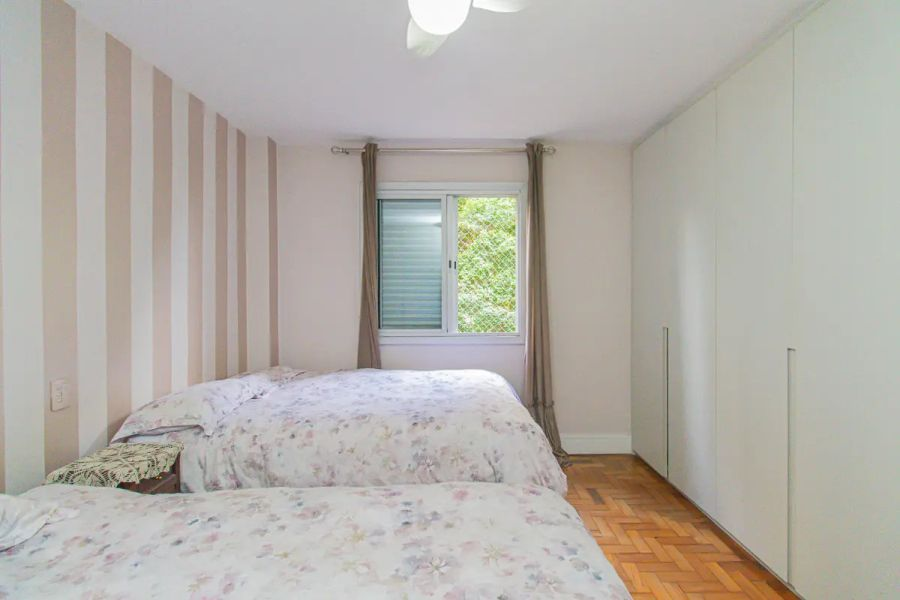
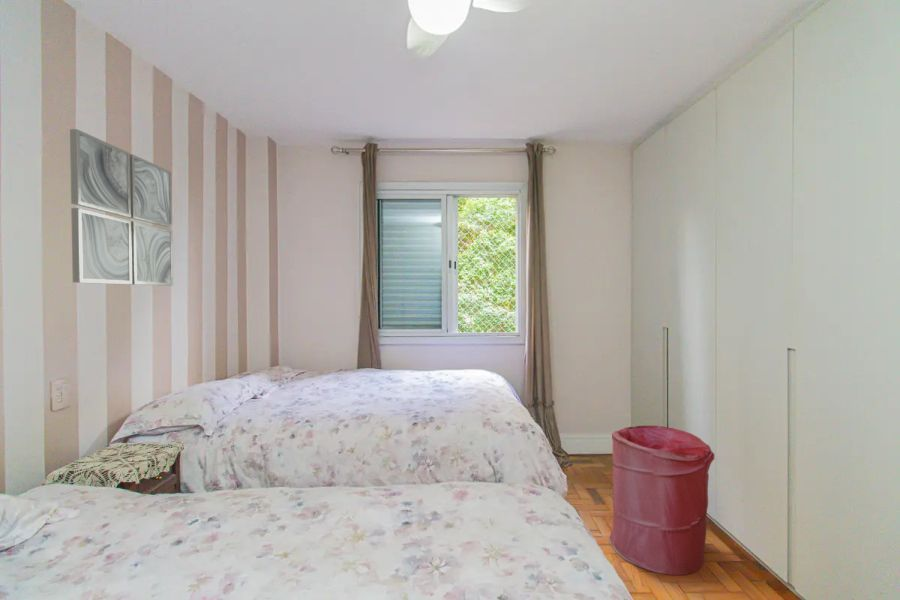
+ wall art [69,128,174,287]
+ laundry hamper [608,425,715,576]
